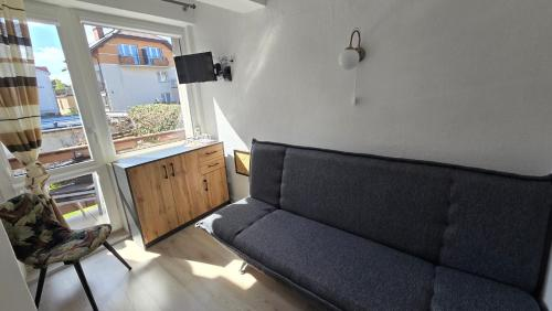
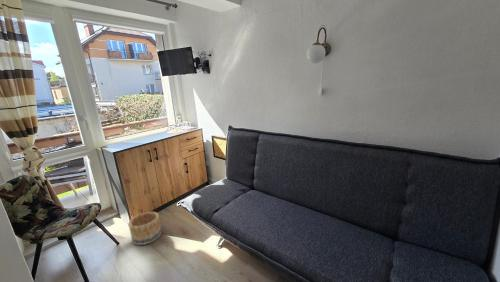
+ basket [127,210,162,246]
